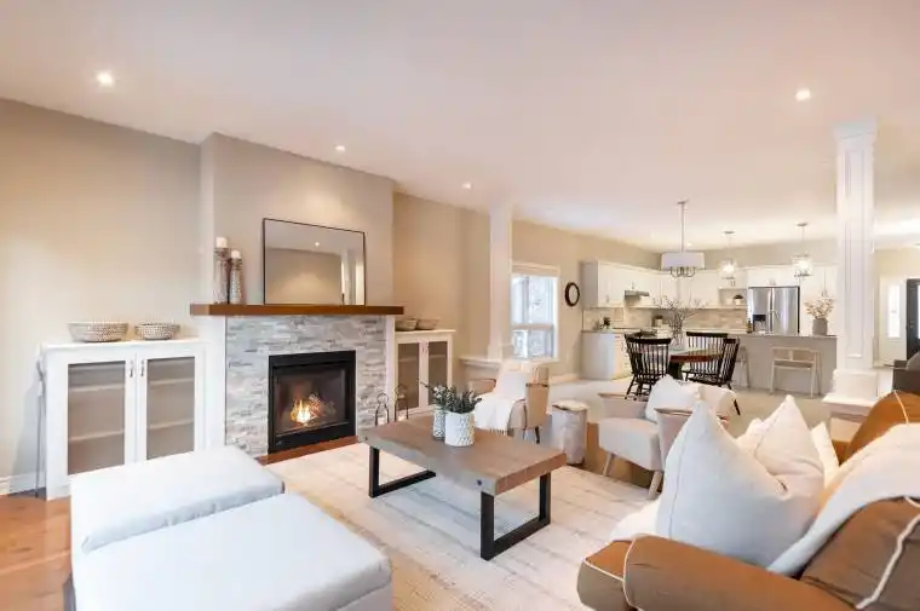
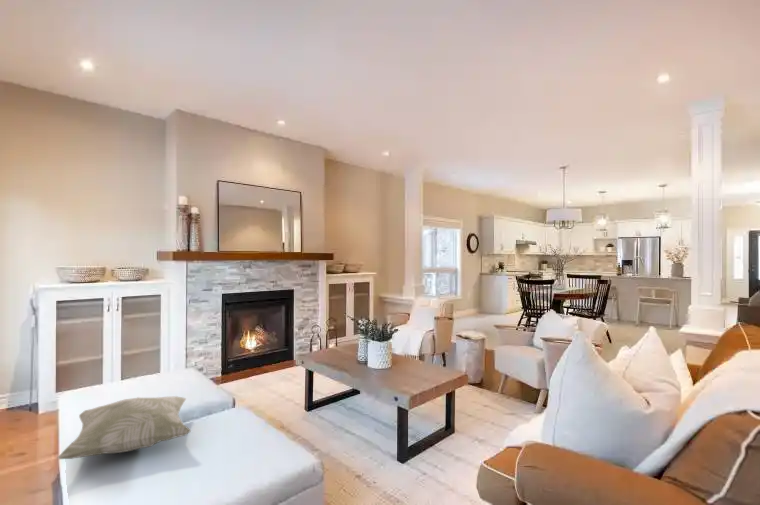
+ decorative pillow [57,395,192,460]
